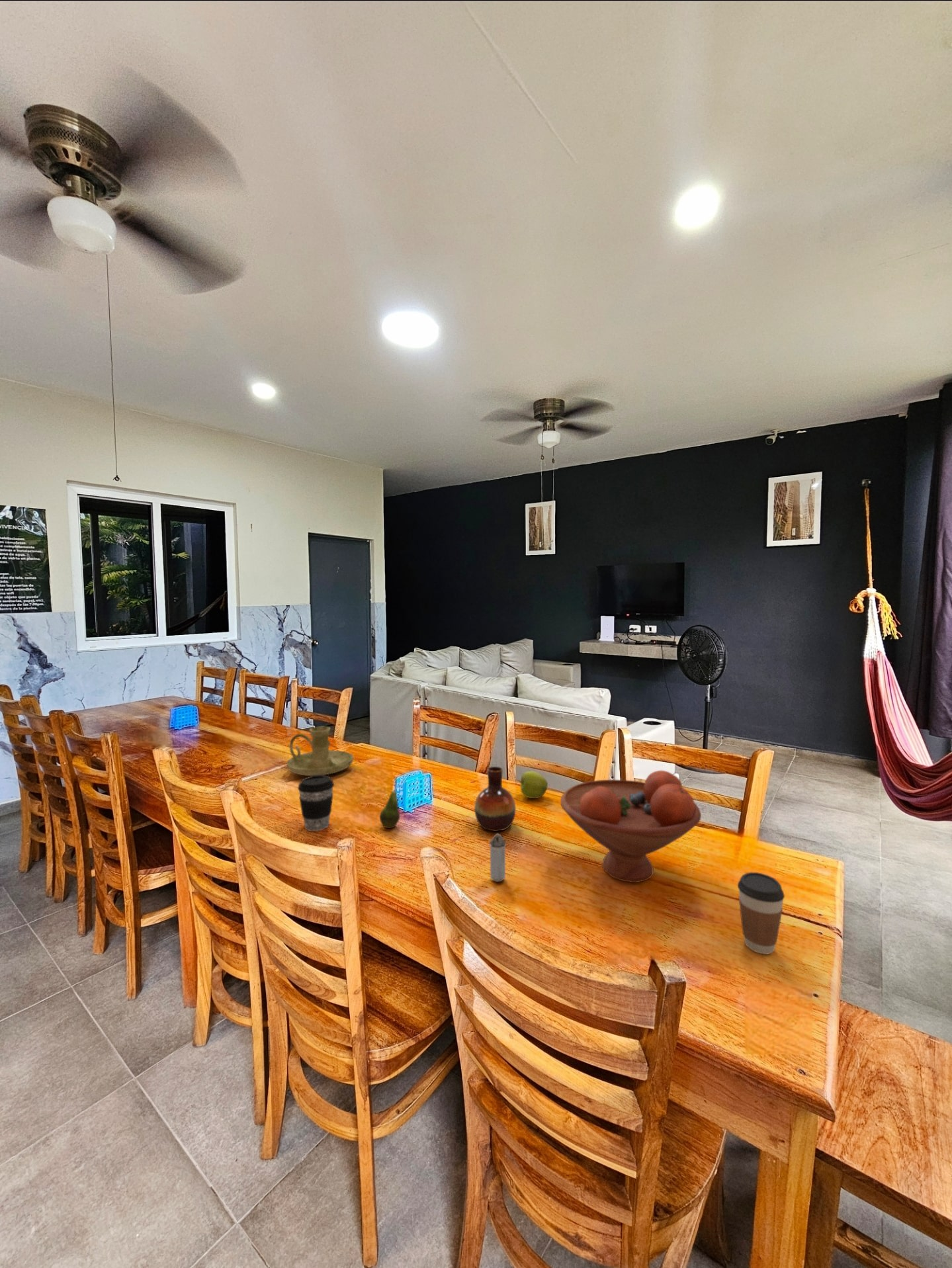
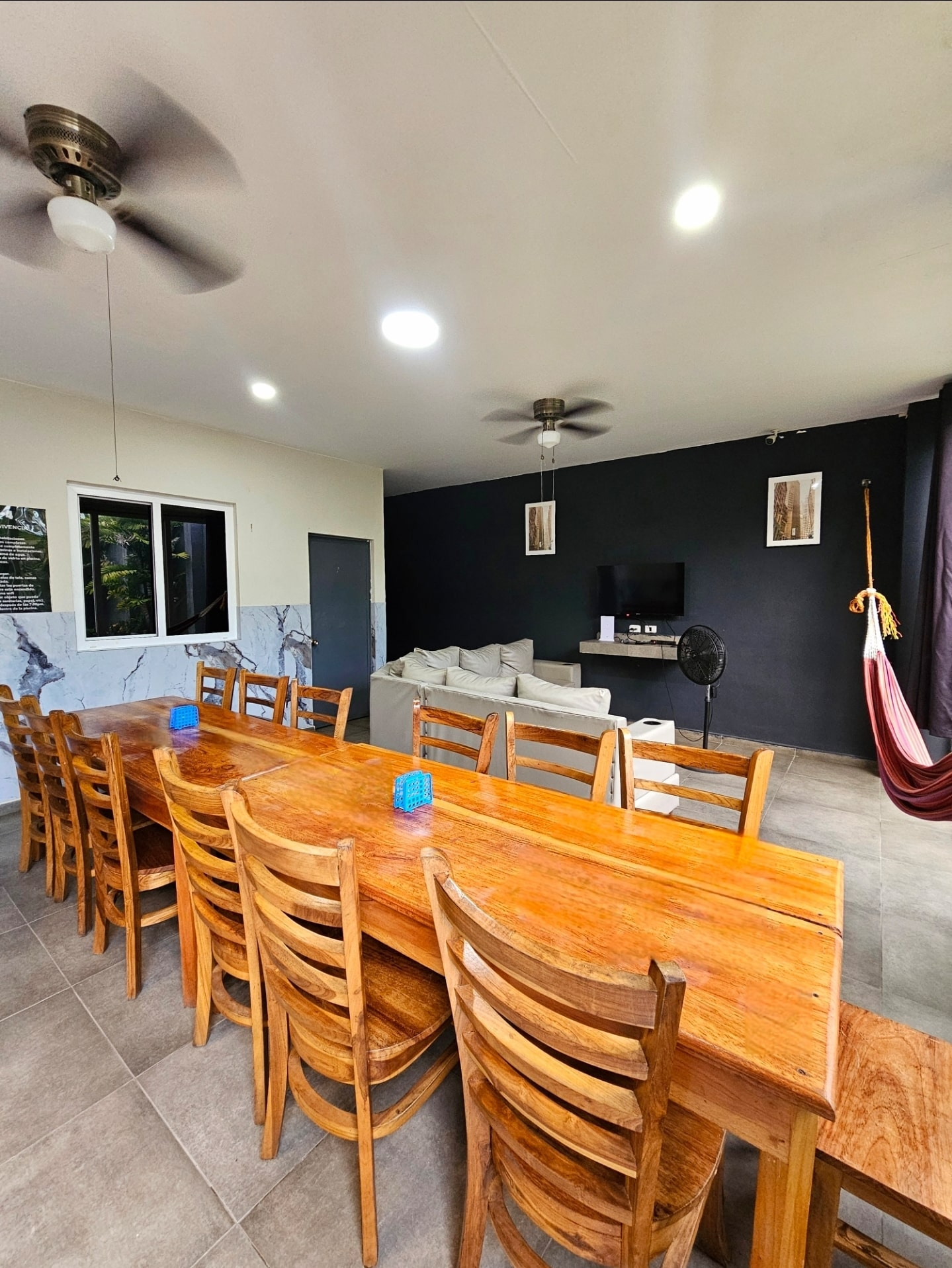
- coffee cup [737,872,785,955]
- shaker [489,833,507,882]
- fruit bowl [560,770,702,883]
- vase [474,766,517,832]
- apple [517,771,548,799]
- candle holder [286,726,355,777]
- fruit [379,779,400,829]
- coffee cup [297,775,335,832]
